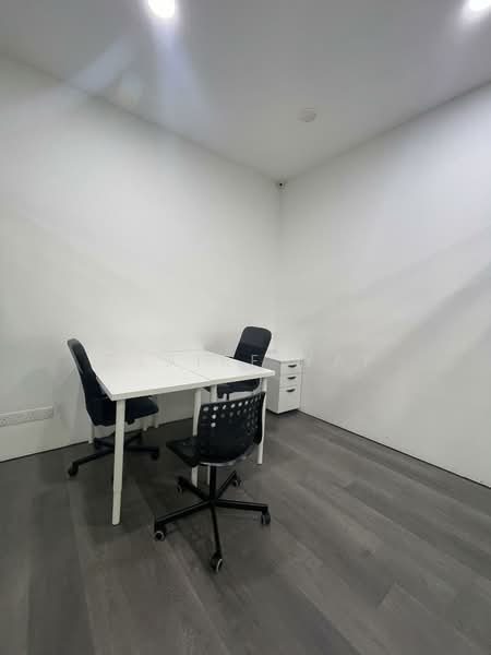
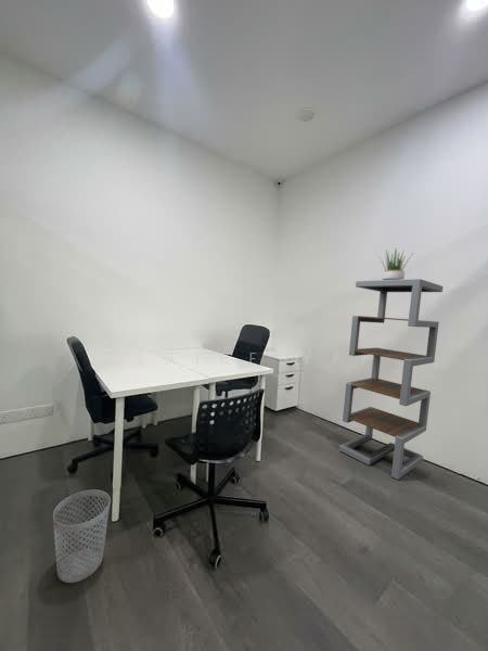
+ potted plant [377,248,413,280]
+ wastebasket [52,489,112,584]
+ shelving unit [338,278,444,481]
